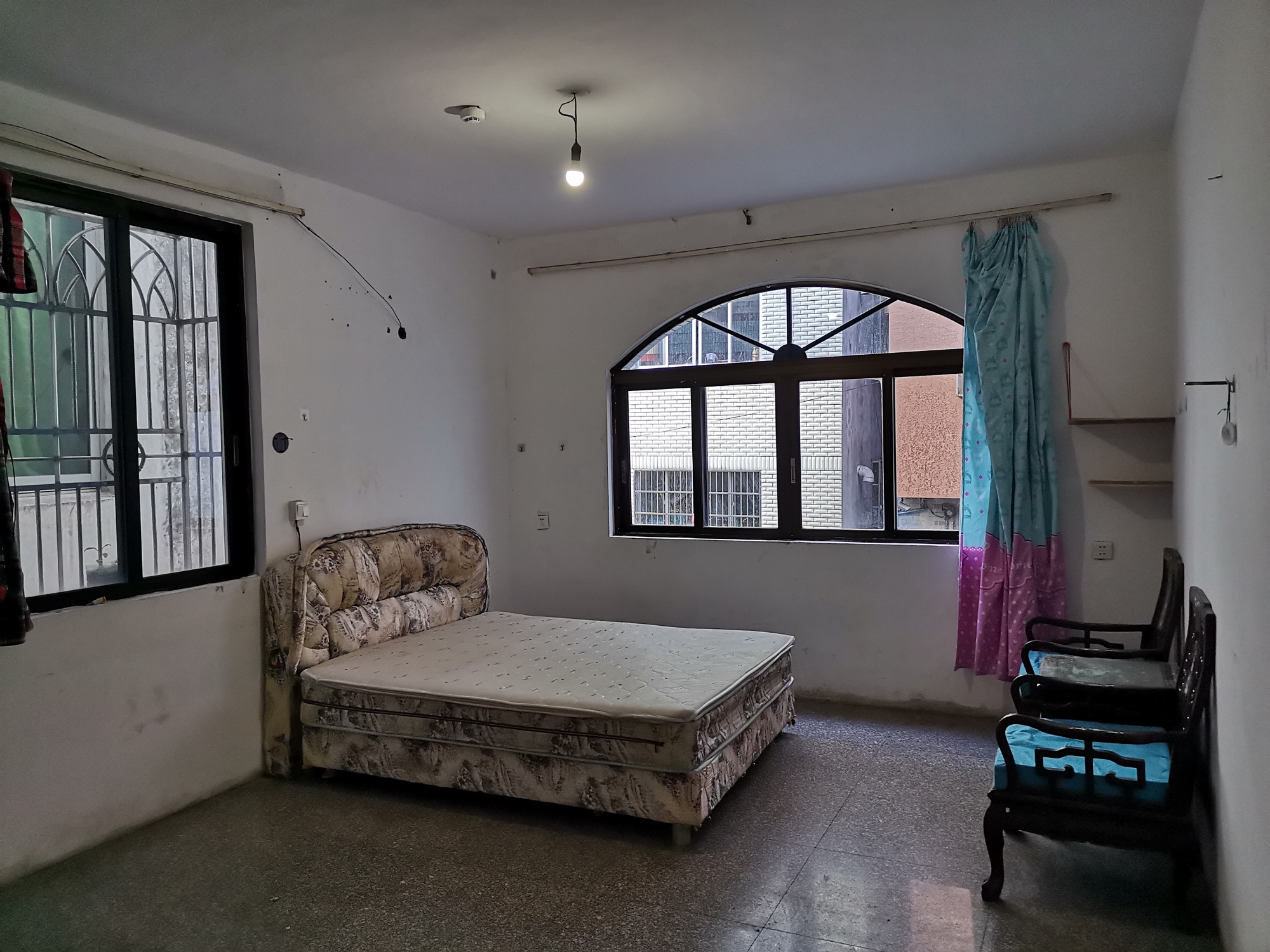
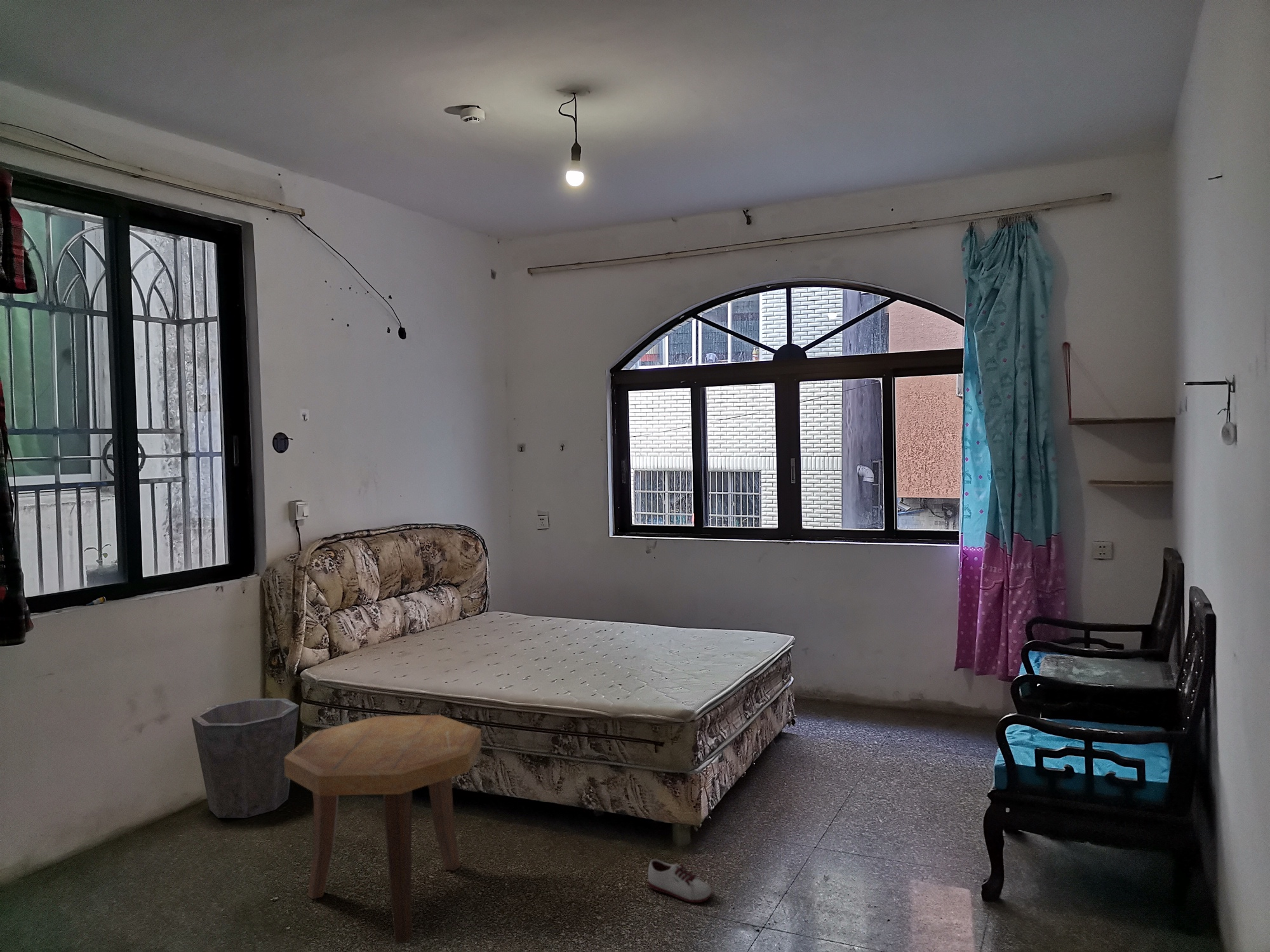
+ side table [284,714,482,944]
+ shoe [647,859,712,904]
+ waste bin [191,698,300,819]
